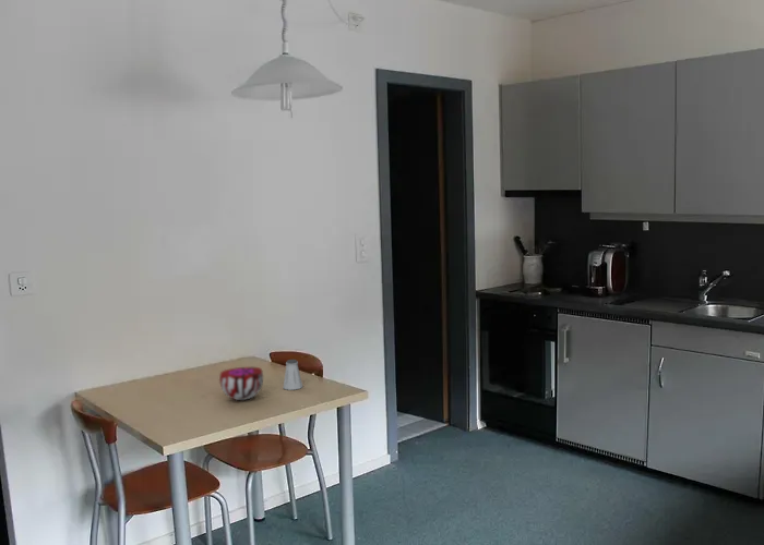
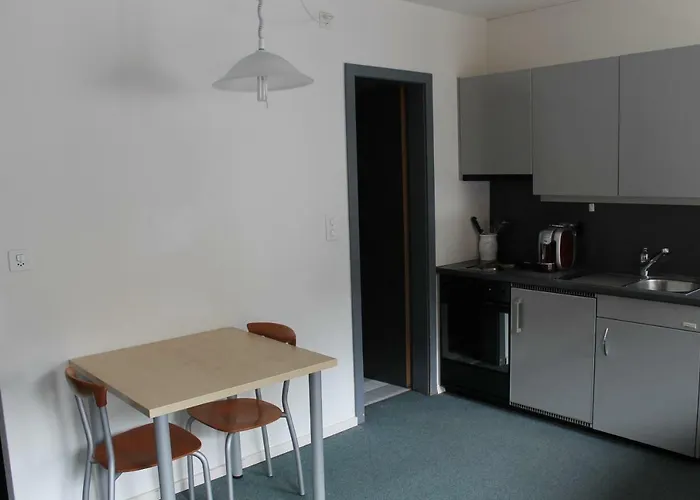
- decorative bowl [218,366,264,401]
- saltshaker [283,359,303,391]
